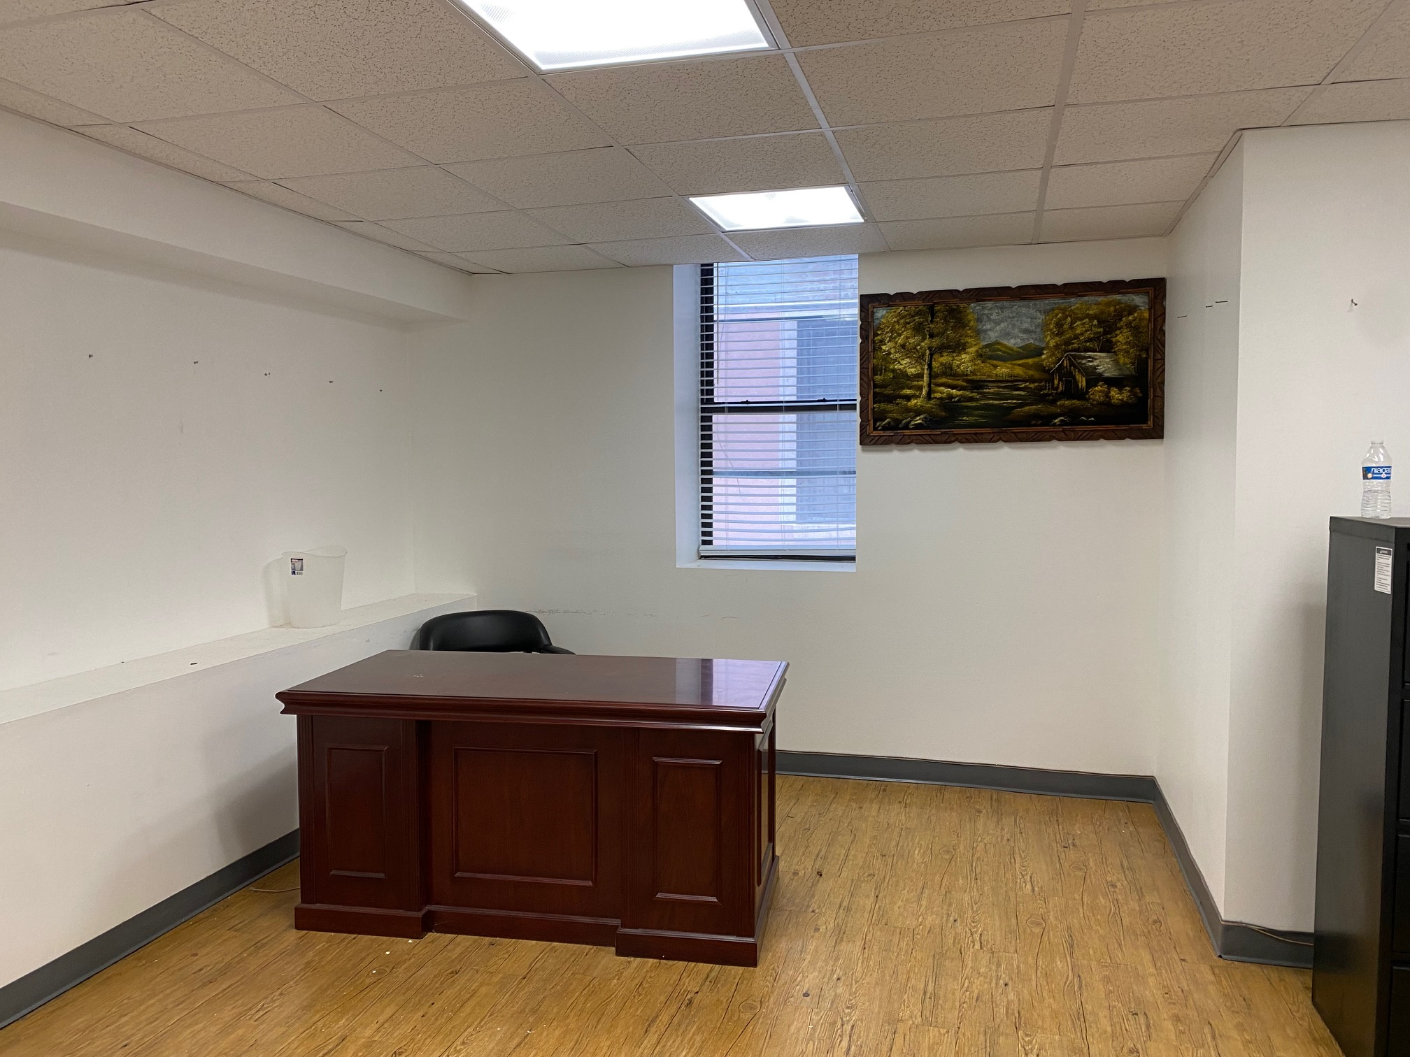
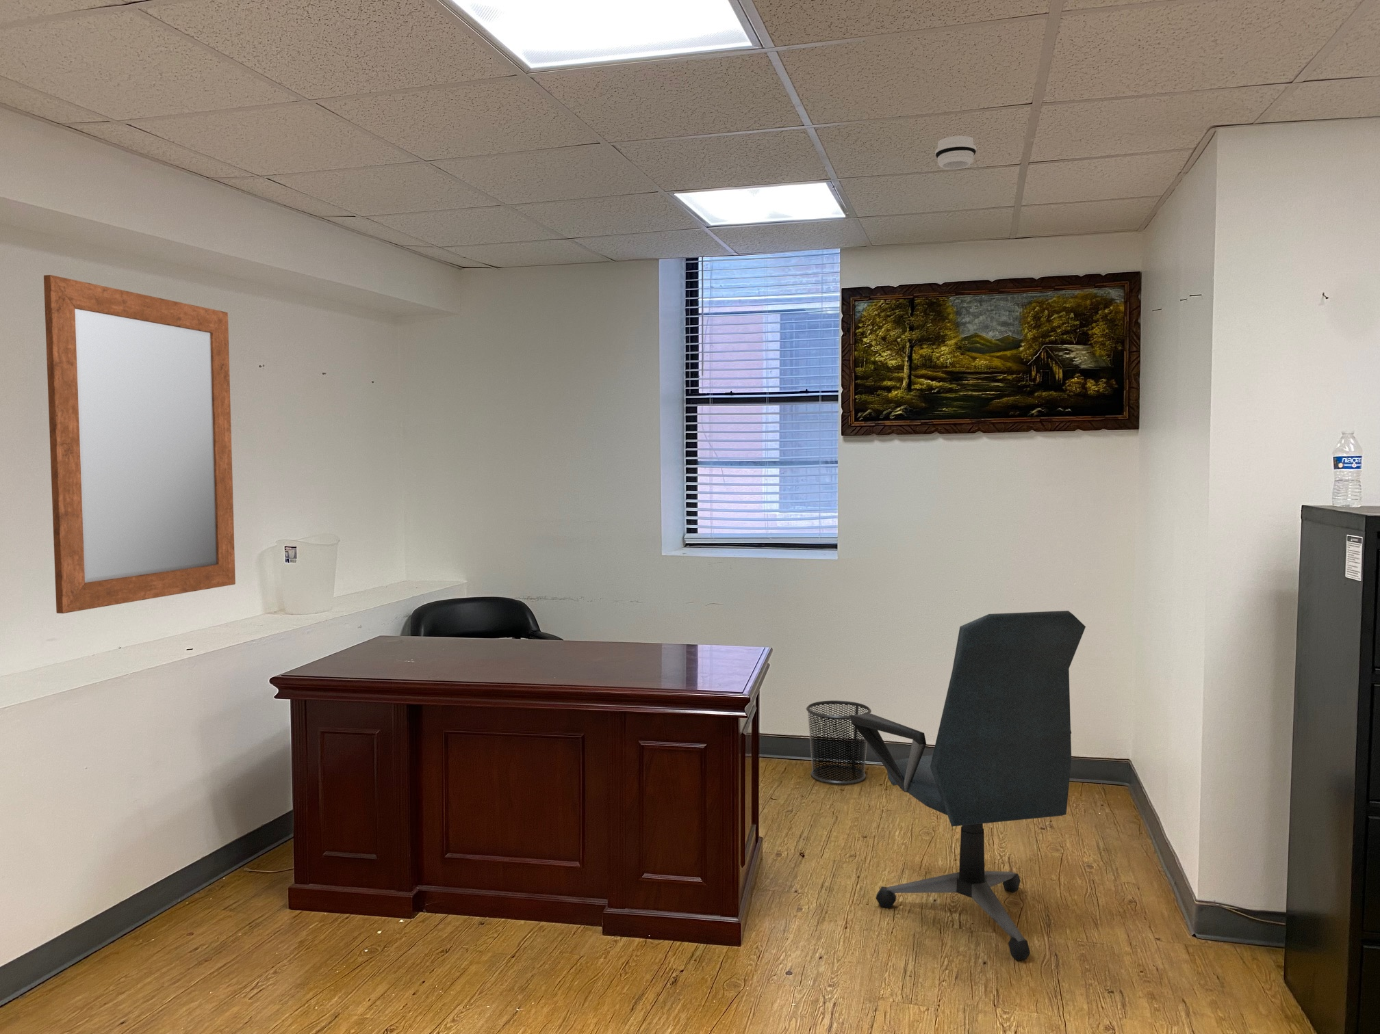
+ office chair [850,610,1087,961]
+ mirror [43,274,236,614]
+ waste bin [805,699,873,785]
+ smoke detector [934,136,977,171]
